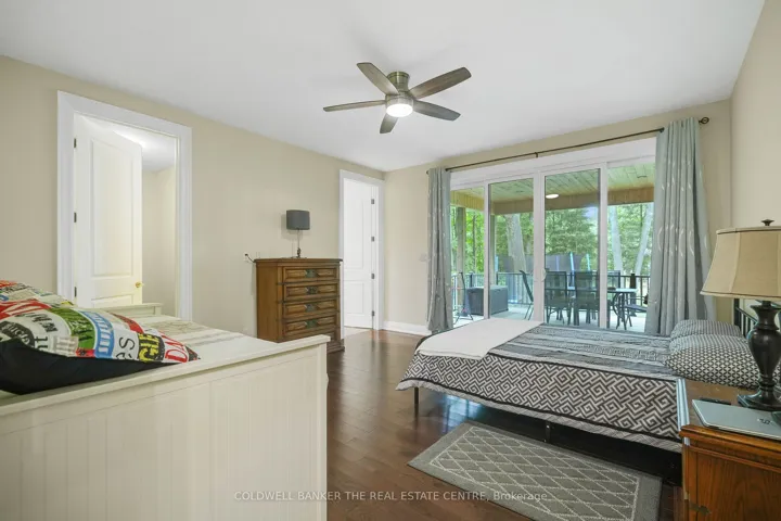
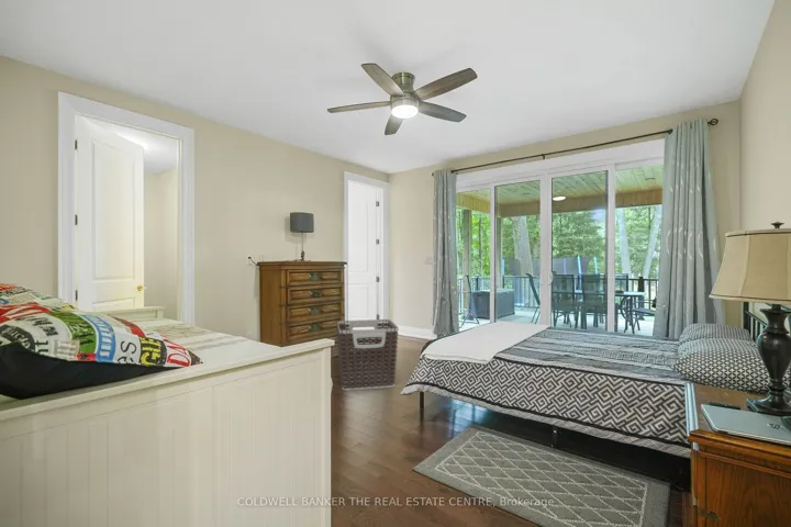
+ clothes hamper [336,318,400,392]
